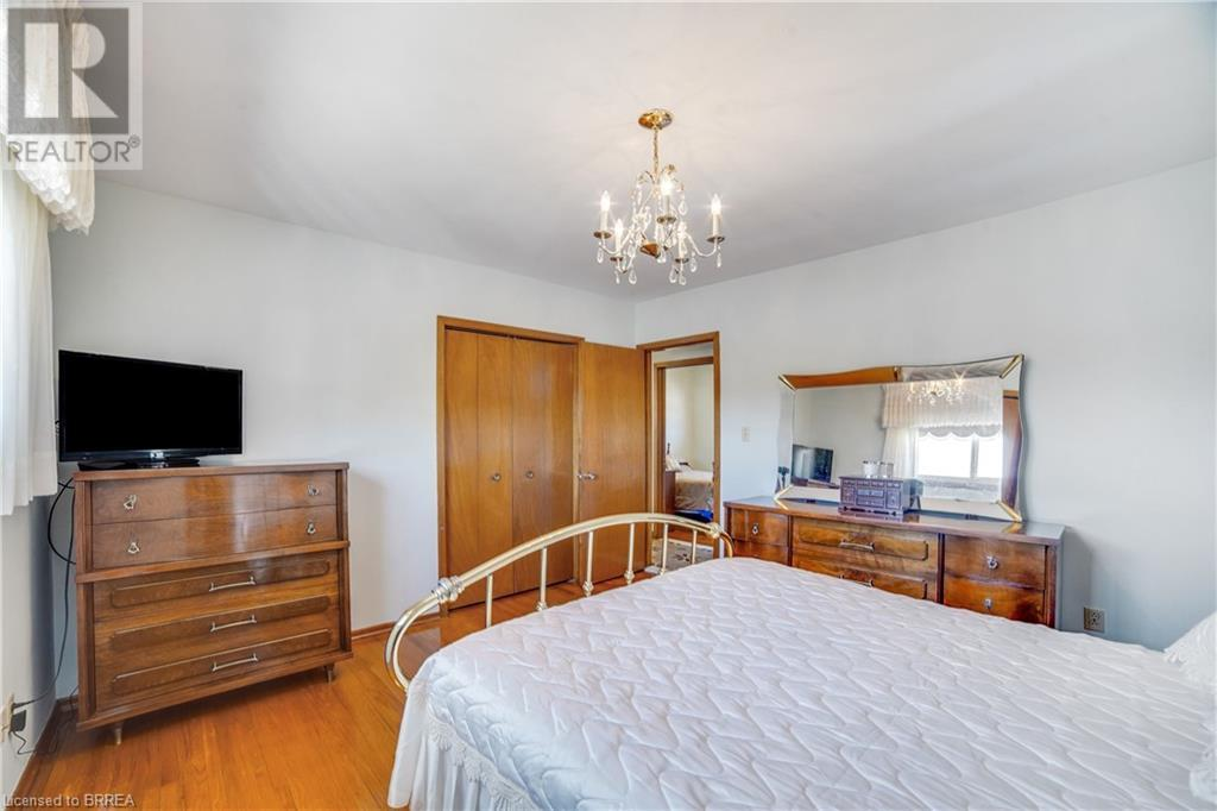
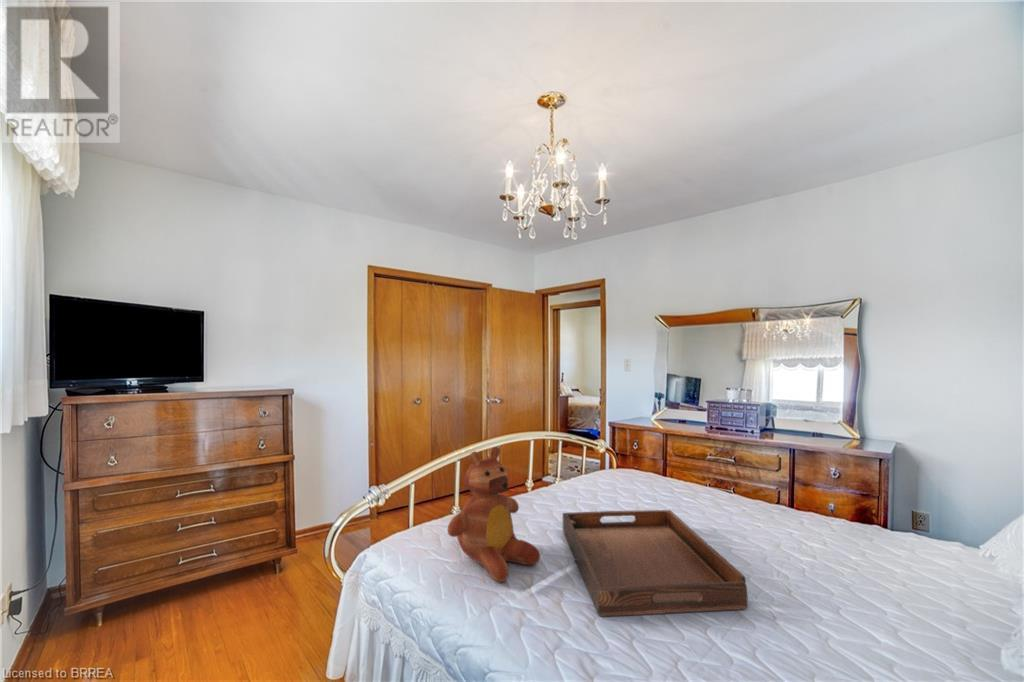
+ teddy bear [447,445,541,583]
+ serving tray [562,509,749,618]
